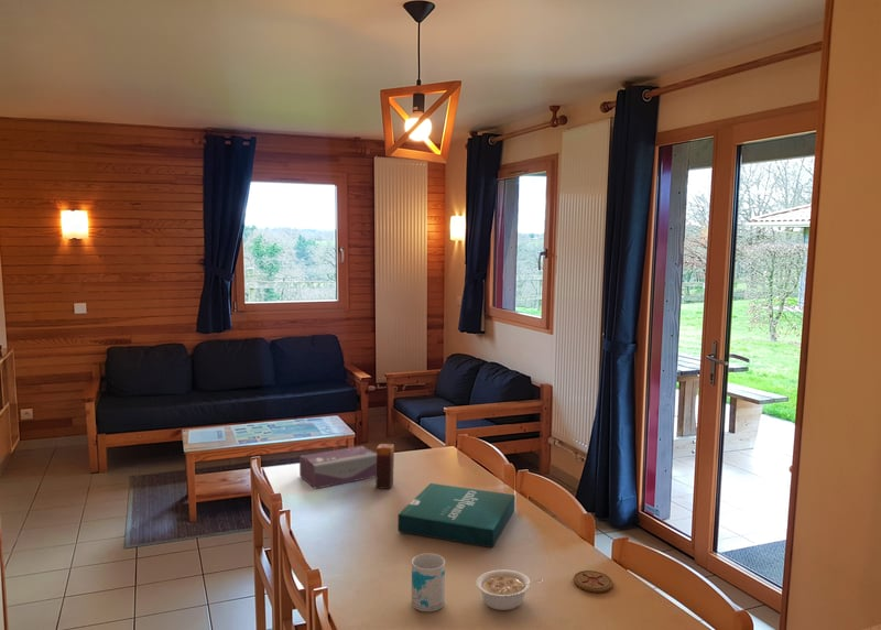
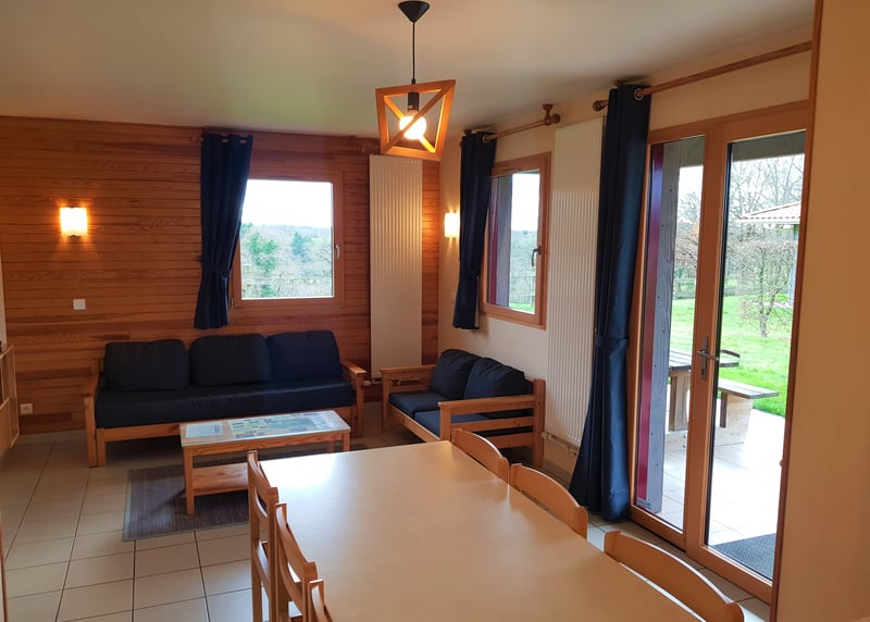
- mug [411,553,446,612]
- candle [374,443,395,490]
- tissue box [298,445,377,490]
- coaster [573,569,614,594]
- pizza box [396,482,516,548]
- legume [475,568,543,611]
